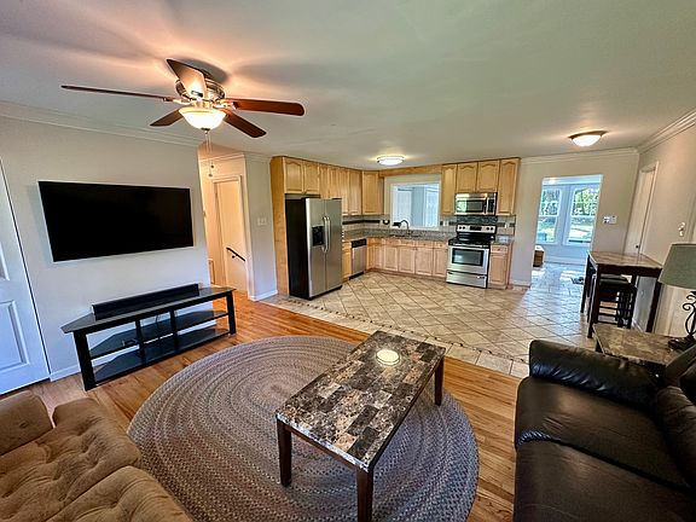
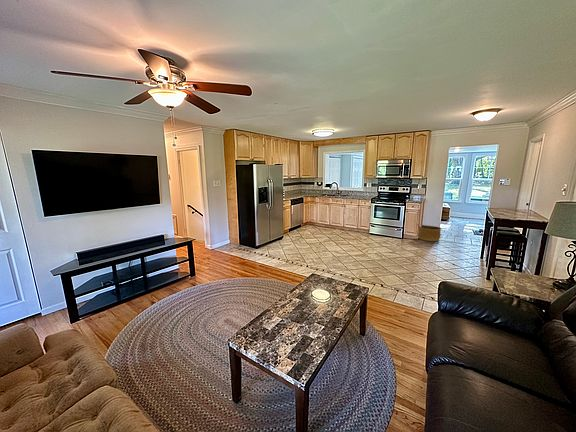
+ basket [417,224,442,242]
